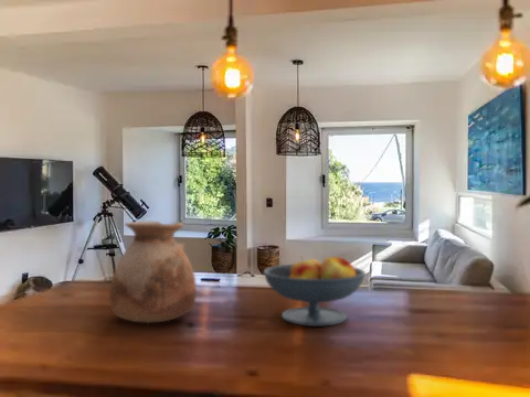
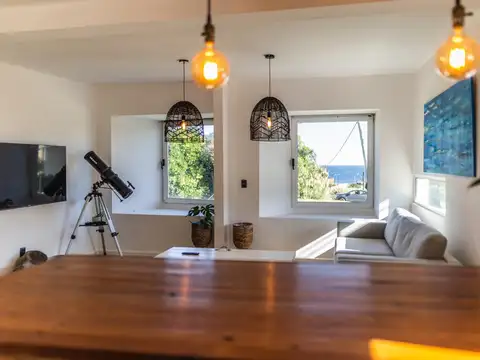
- vase [108,221,198,324]
- fruit bowl [262,256,367,328]
